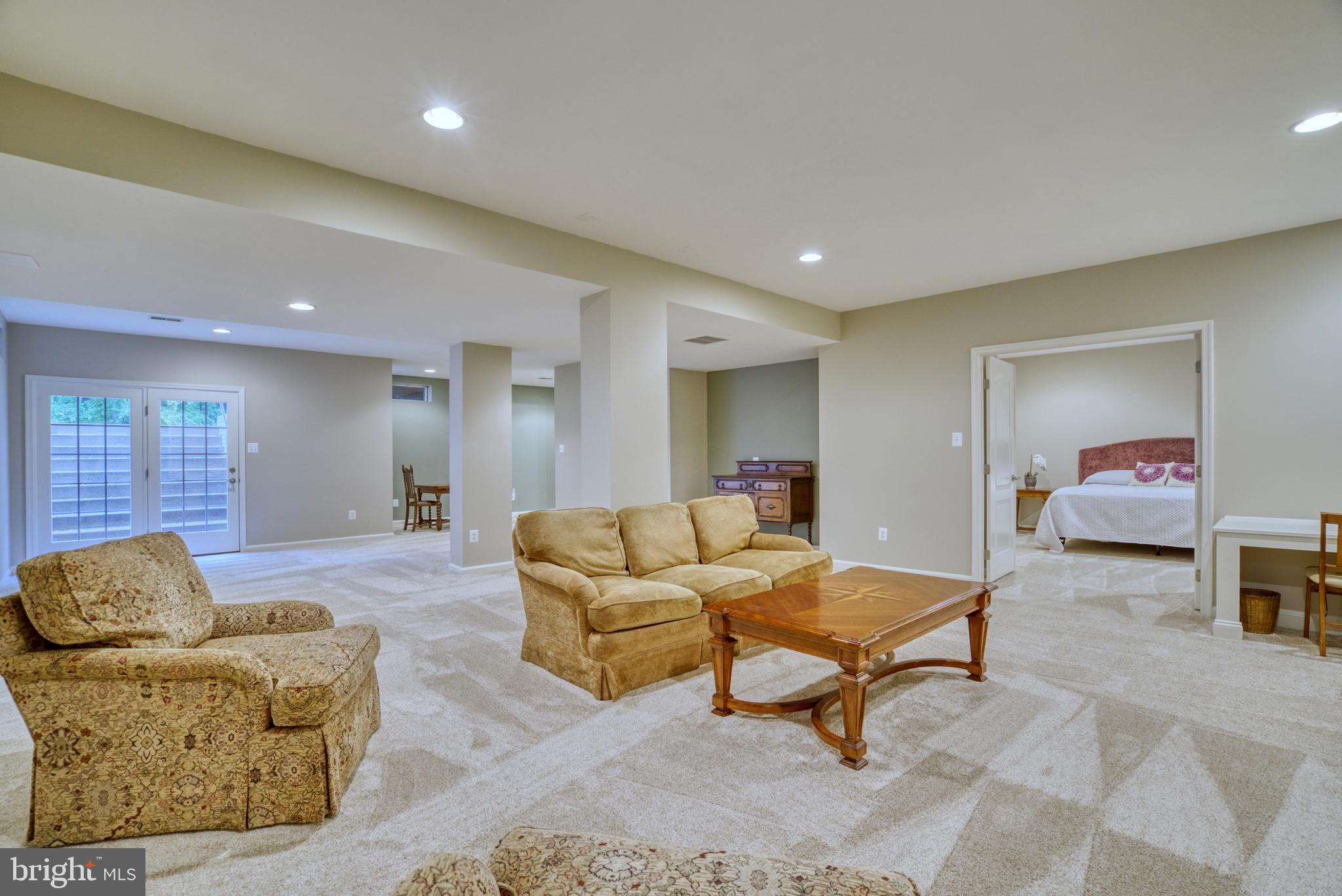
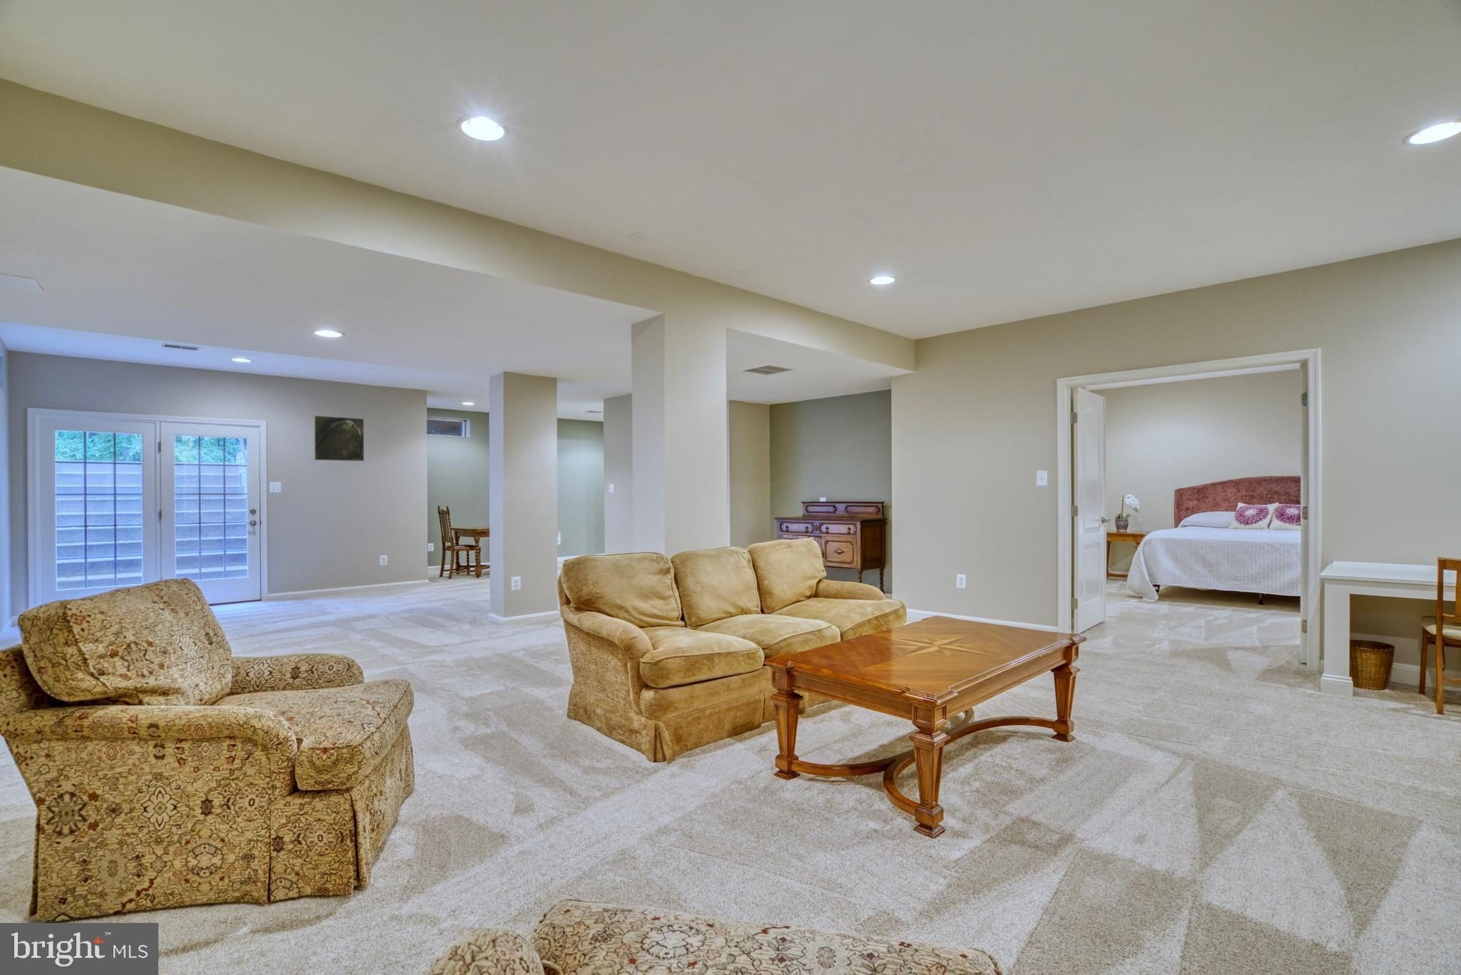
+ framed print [314,415,365,461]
